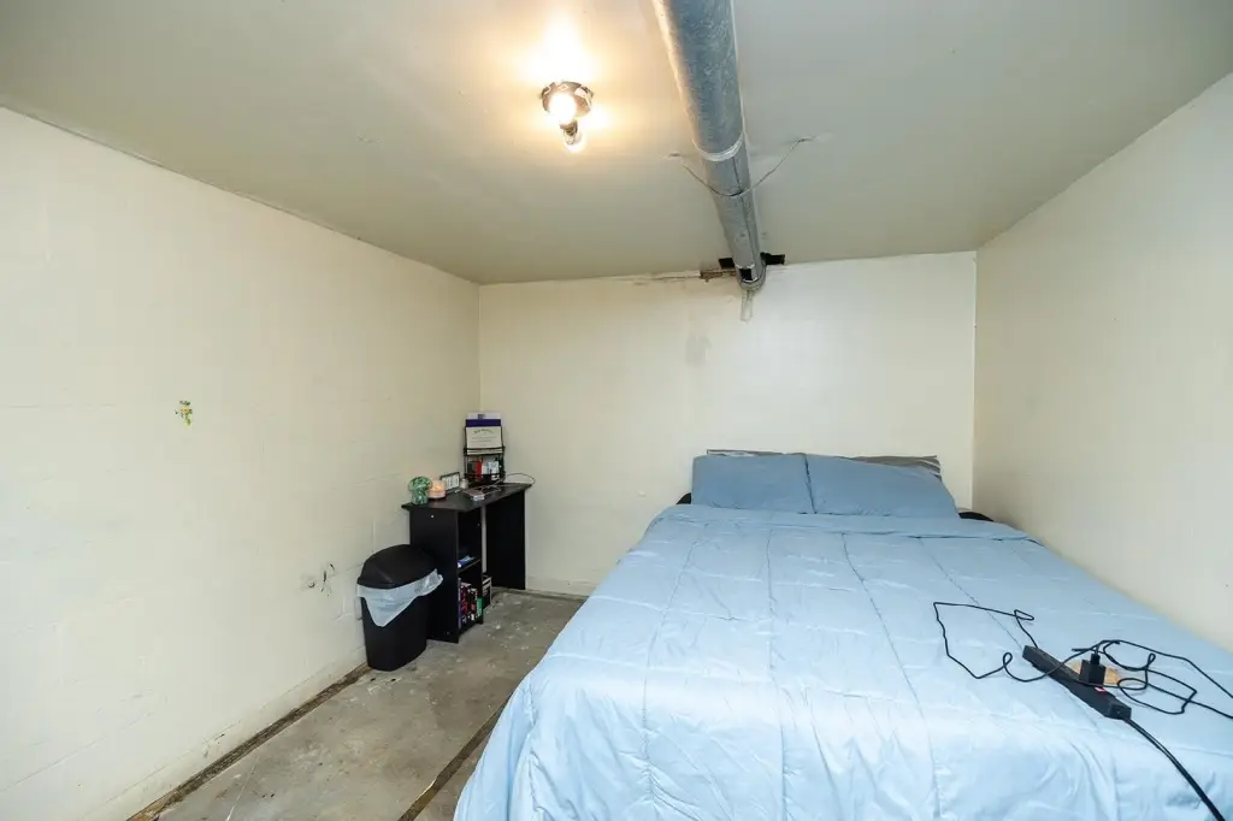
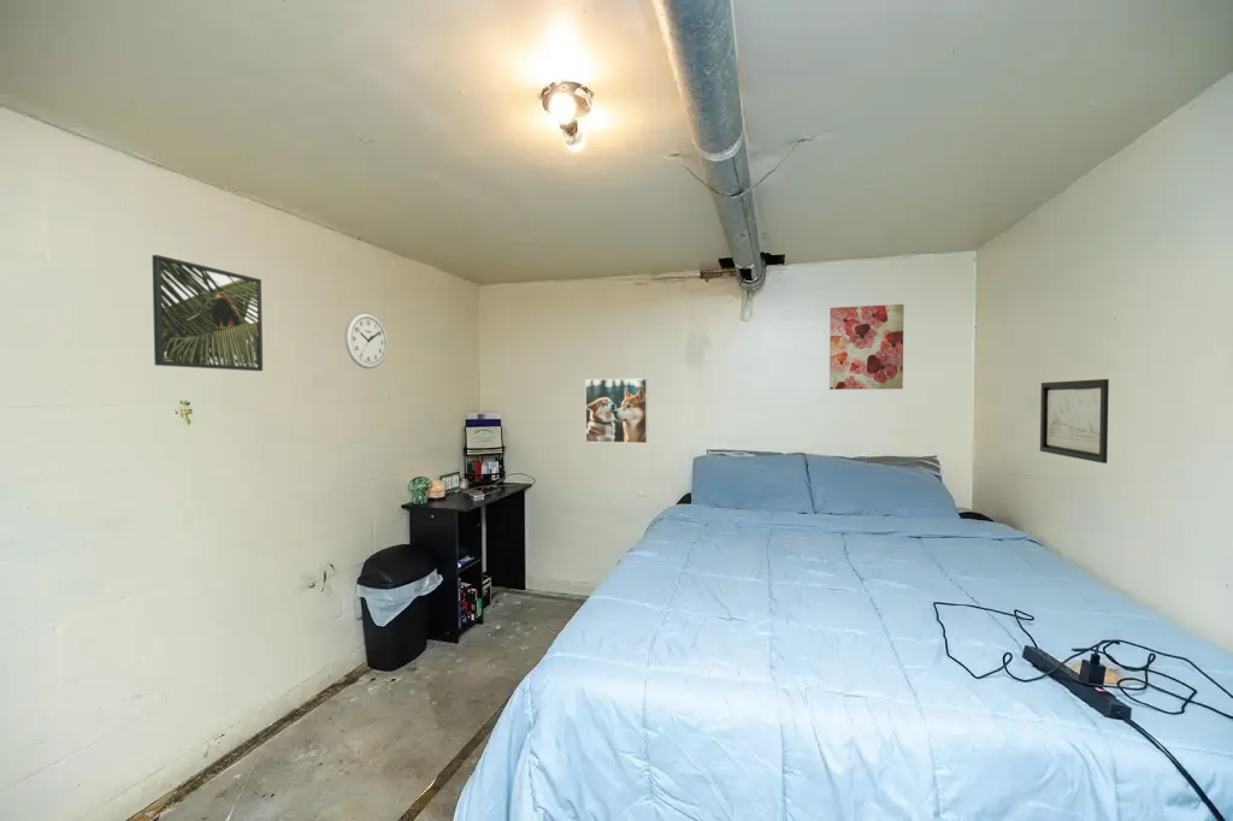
+ wall art [828,303,905,390]
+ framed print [151,254,264,372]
+ wall art [1039,378,1110,465]
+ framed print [584,377,649,444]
+ wall clock [343,312,389,370]
